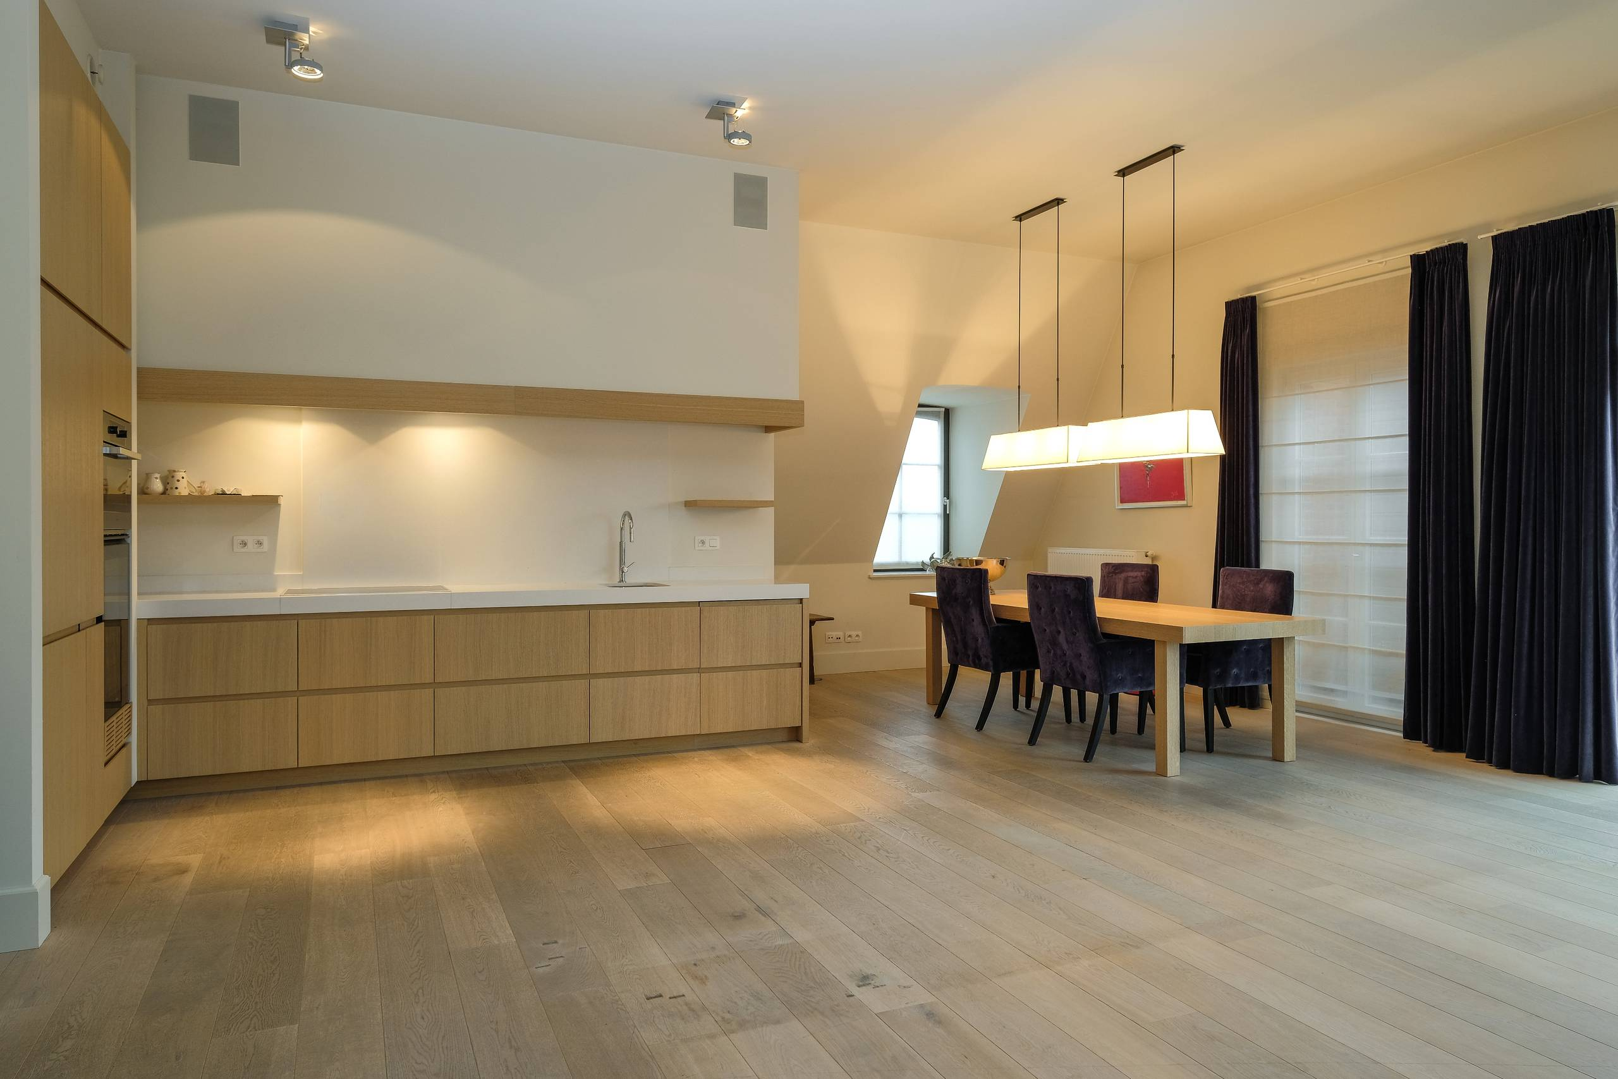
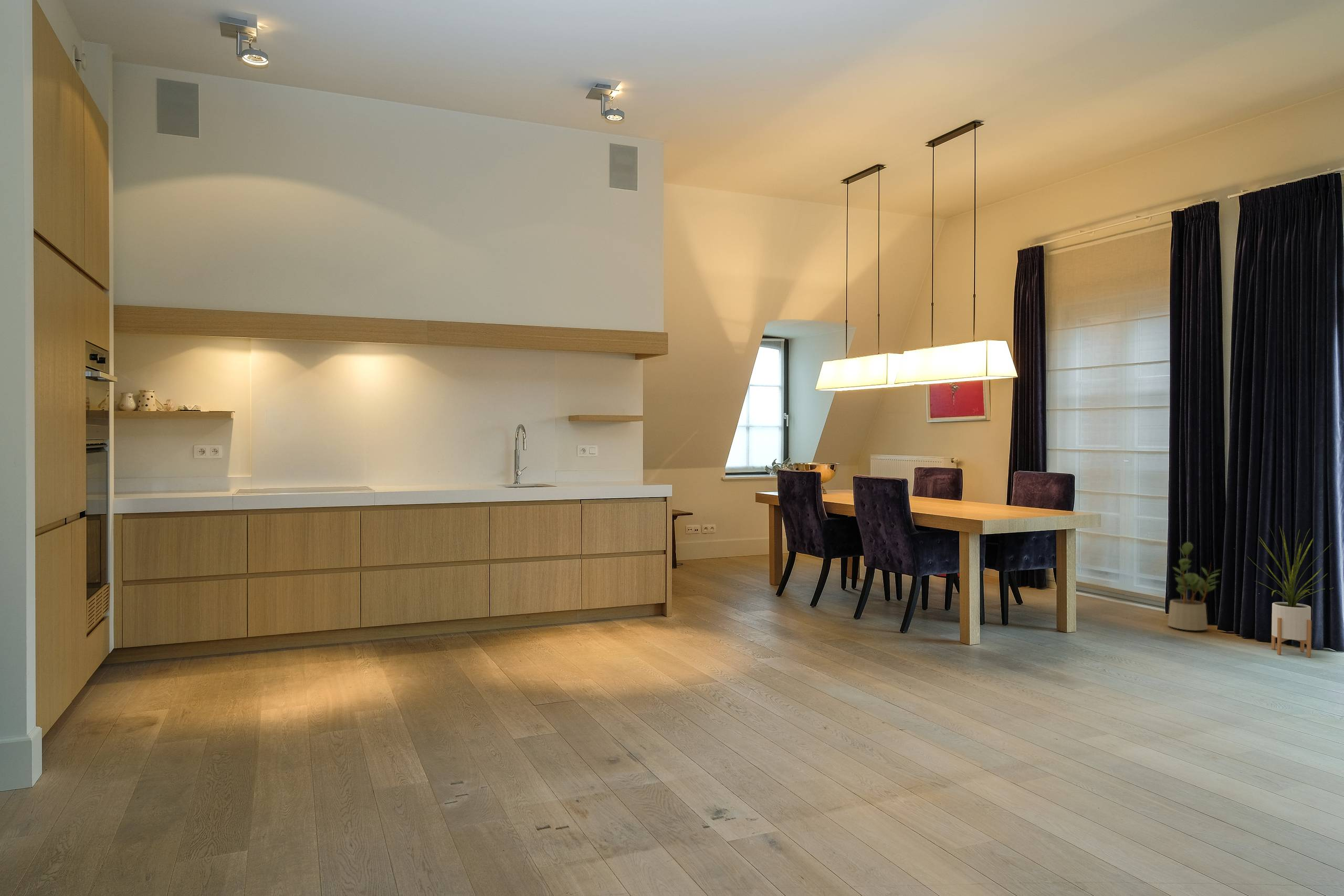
+ house plant [1247,526,1333,658]
+ potted plant [1167,542,1222,631]
